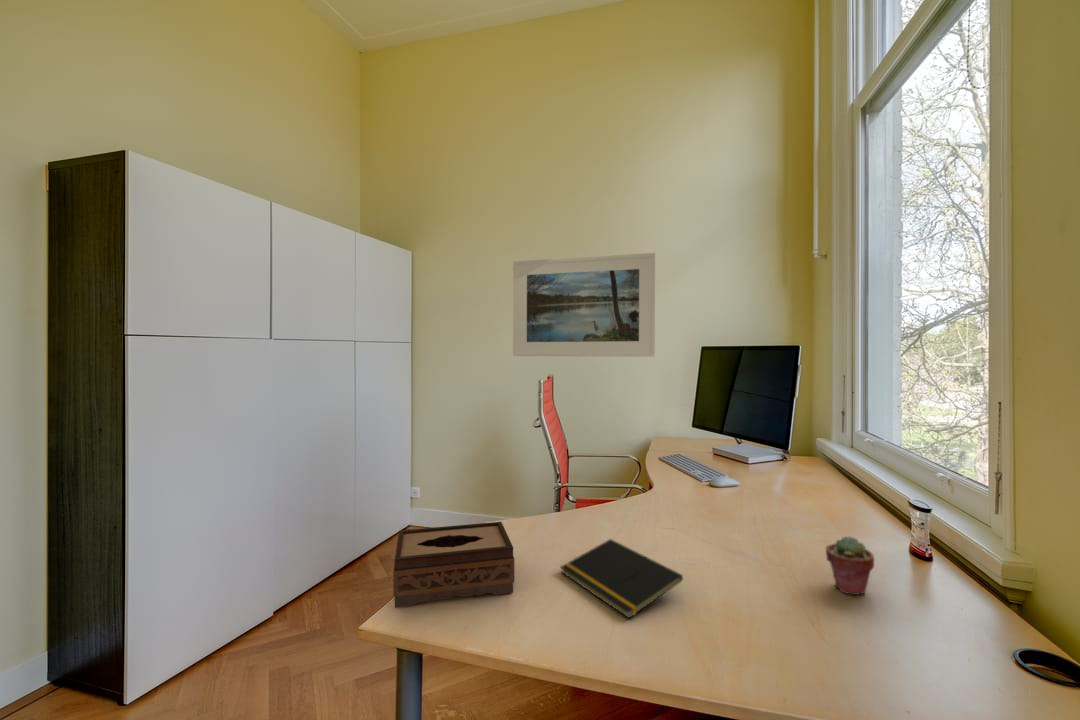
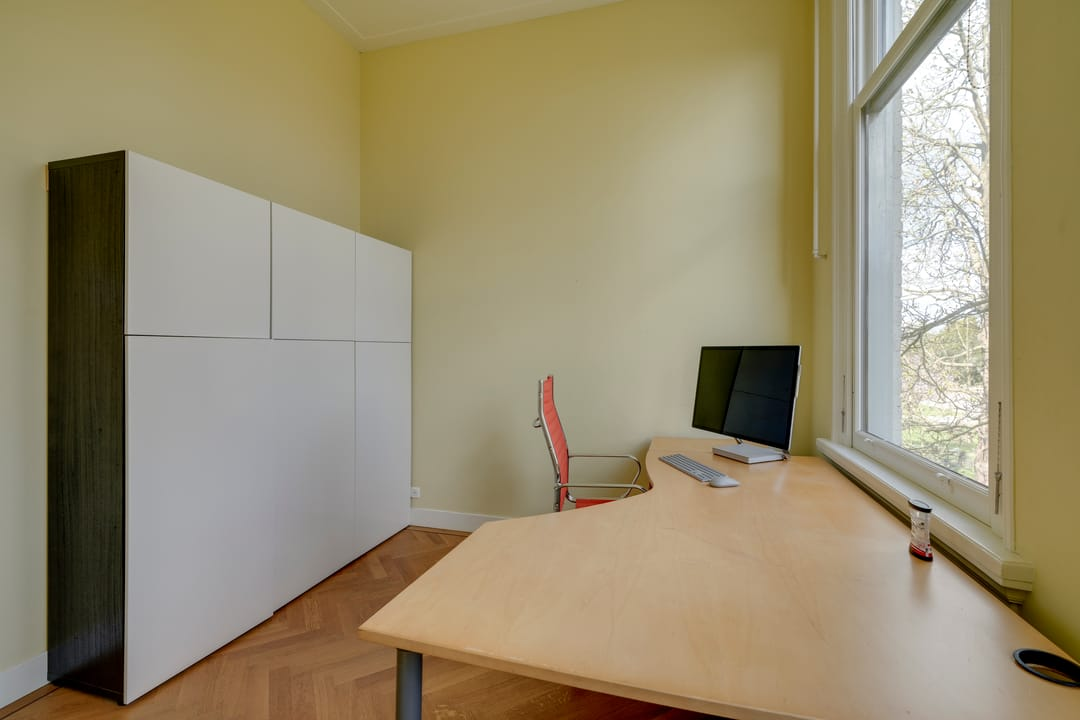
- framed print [512,252,656,358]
- potted succulent [825,535,875,596]
- tissue box [392,521,515,609]
- notepad [559,538,684,619]
